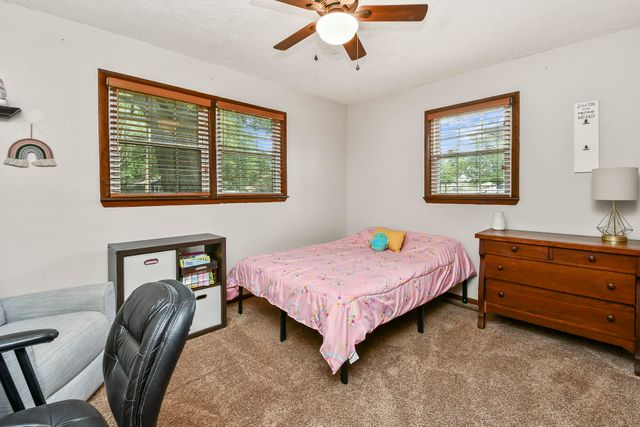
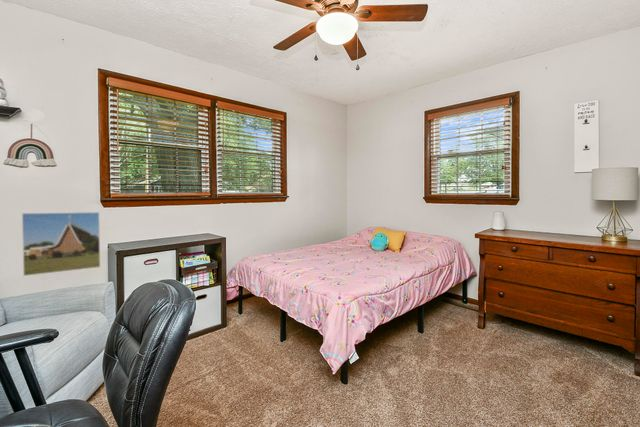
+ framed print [21,211,101,277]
